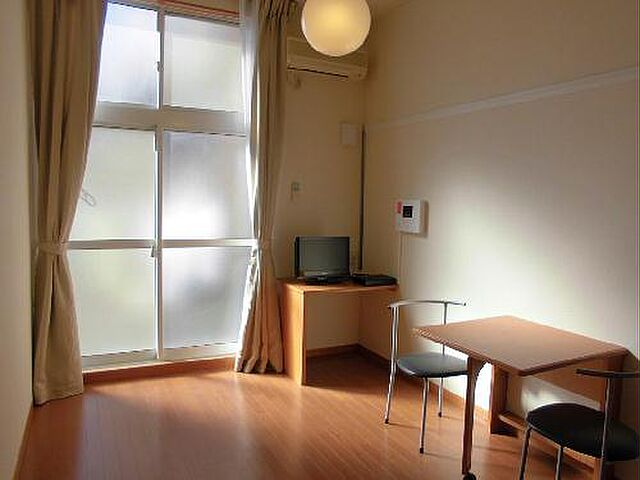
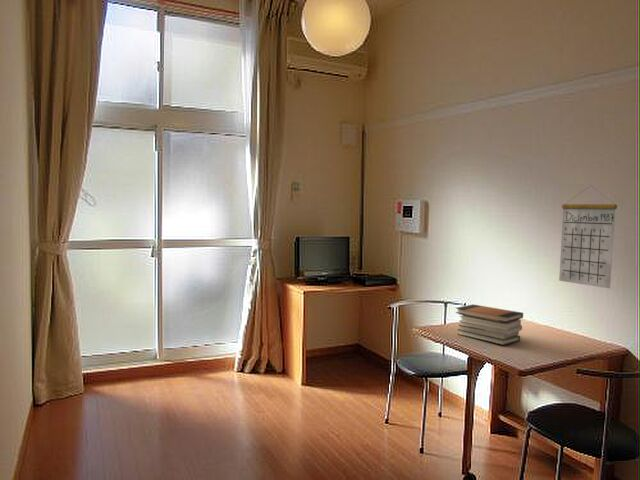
+ book stack [455,303,524,346]
+ calendar [558,185,618,289]
